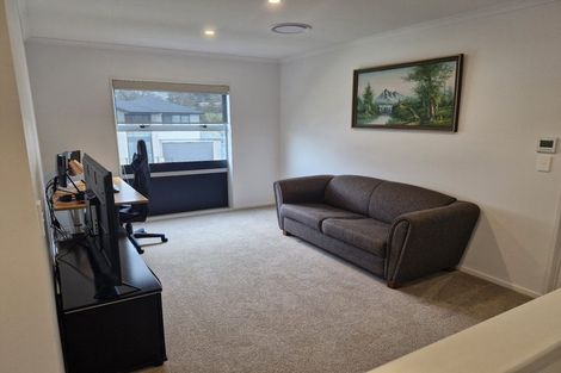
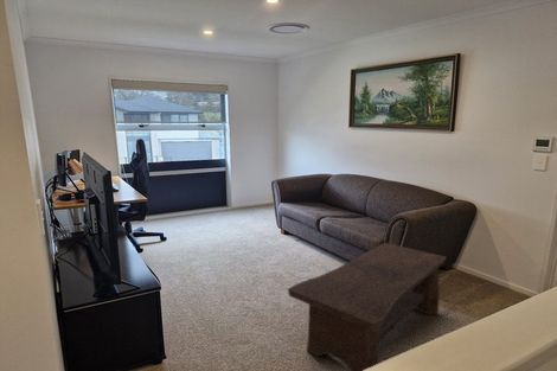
+ coffee table [287,242,448,371]
